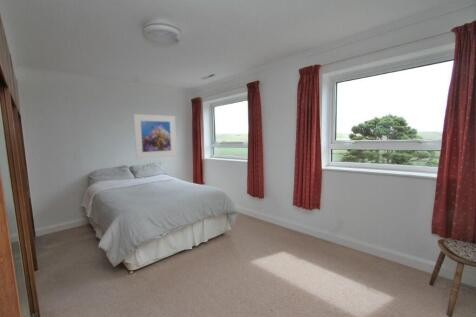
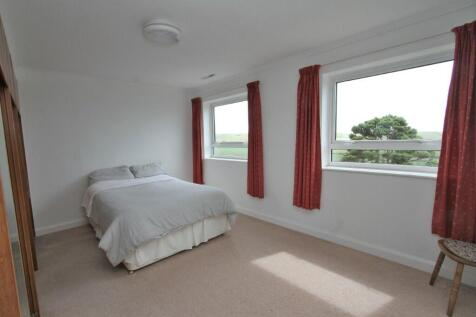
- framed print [132,113,178,160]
